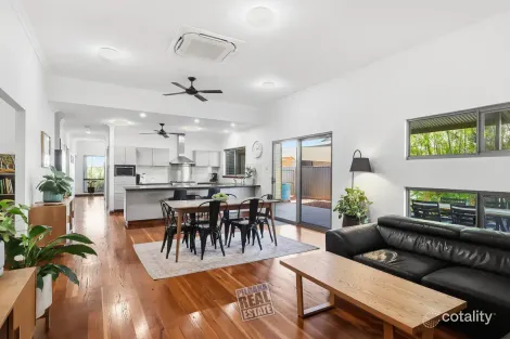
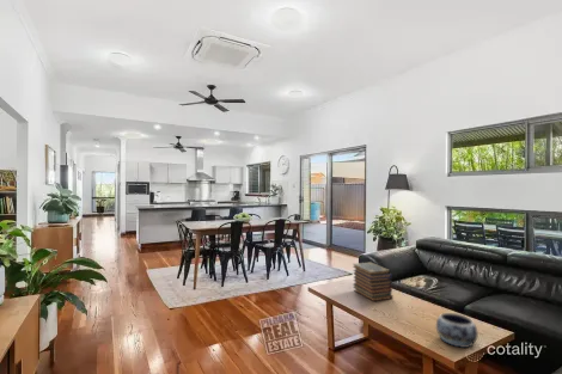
+ decorative bowl [435,312,479,349]
+ book stack [352,262,395,302]
